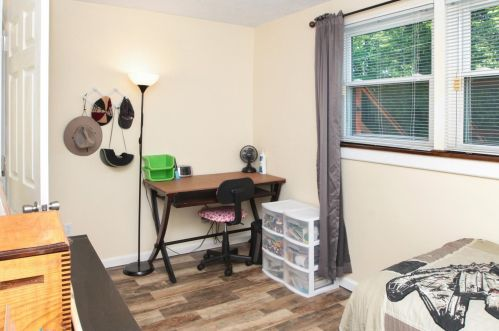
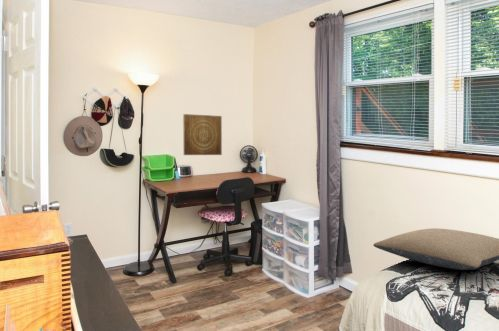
+ pillow [372,227,499,271]
+ wall art [182,113,223,156]
